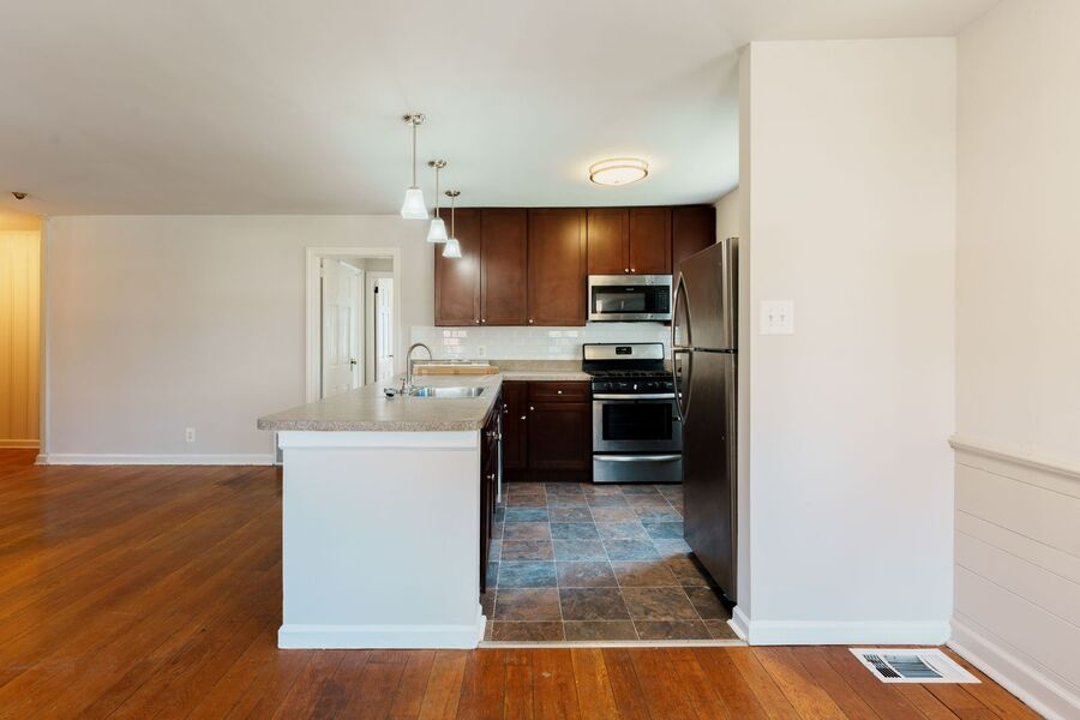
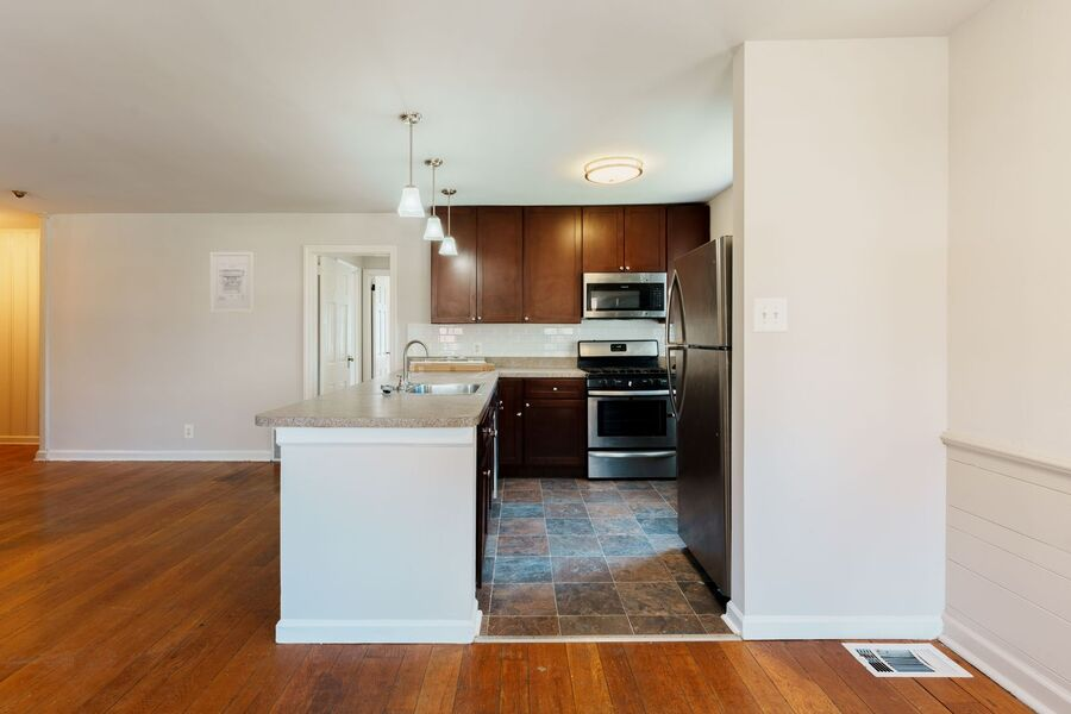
+ wall art [208,251,255,314]
